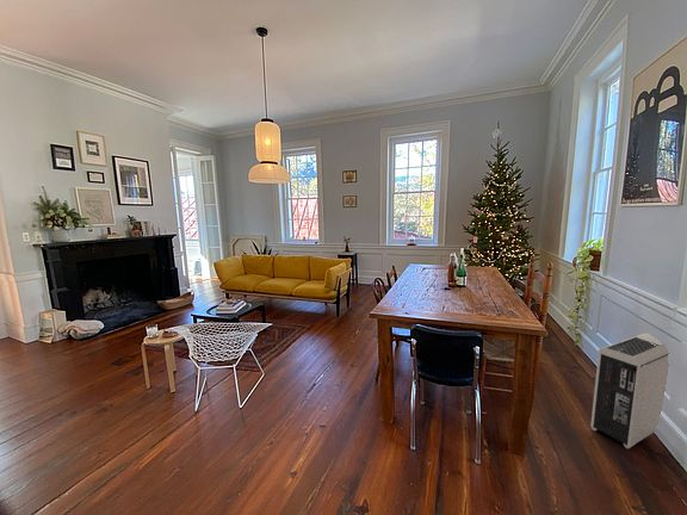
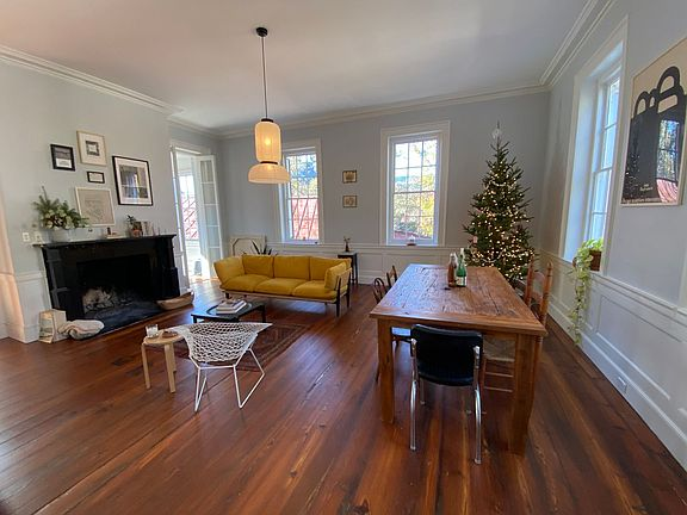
- air purifier [589,331,669,449]
